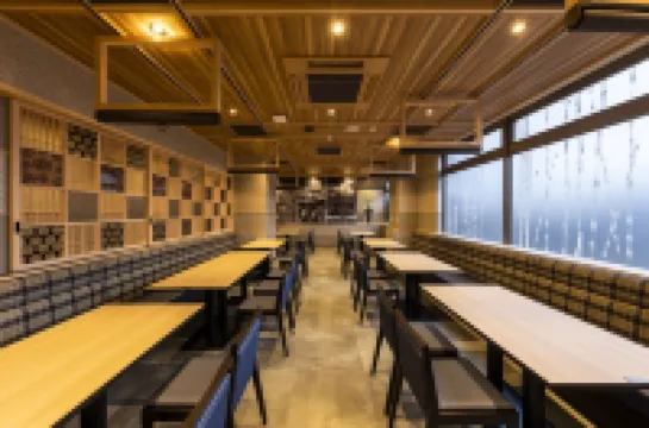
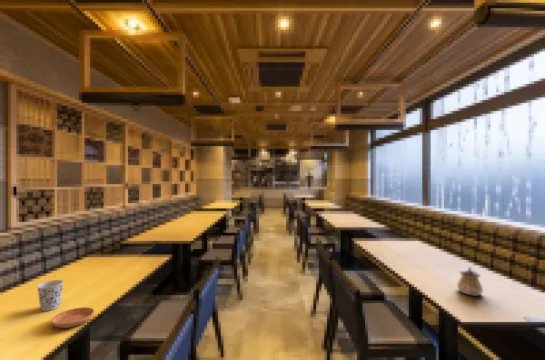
+ teapot [456,265,484,297]
+ cup [36,279,65,312]
+ saucer [50,306,95,329]
